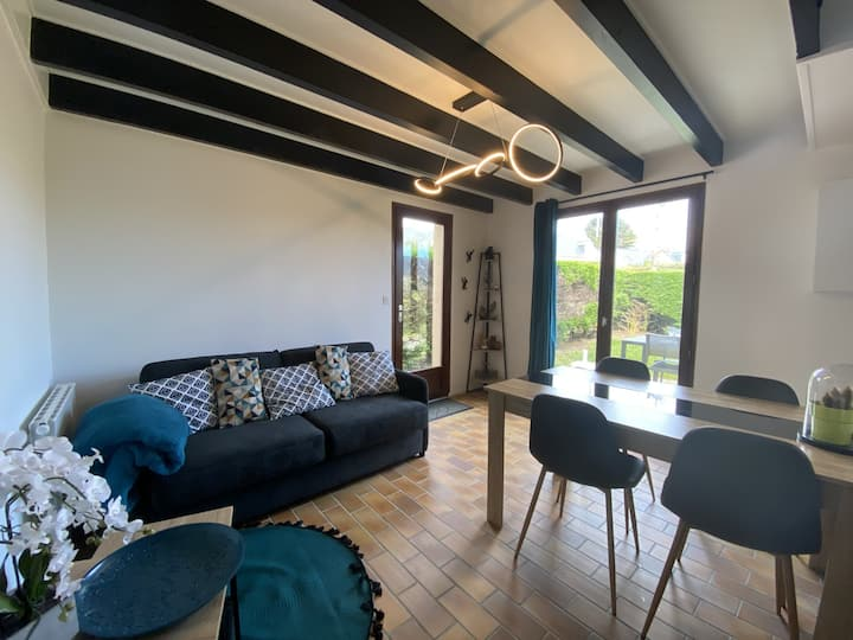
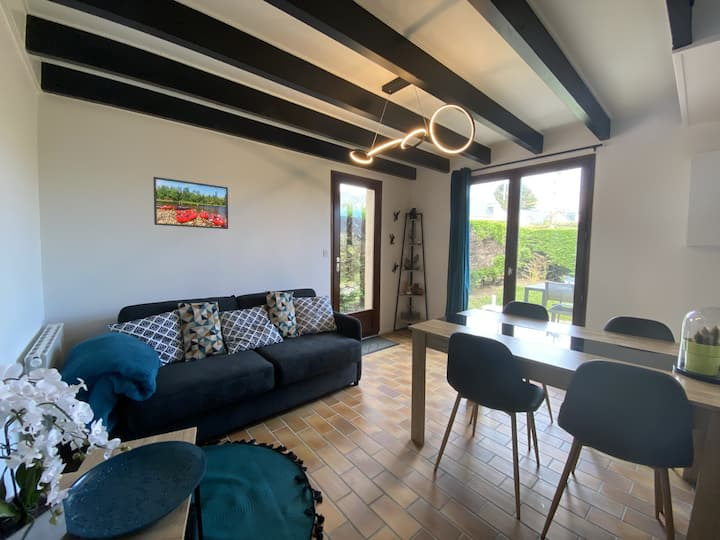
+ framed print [152,176,229,230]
